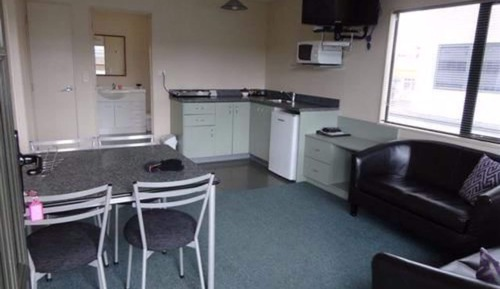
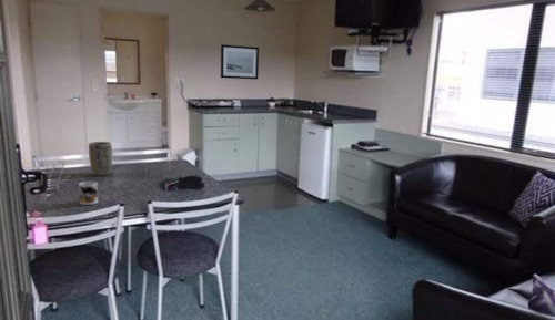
+ wall art [220,43,260,80]
+ plant pot [88,141,113,177]
+ mug [78,180,99,206]
